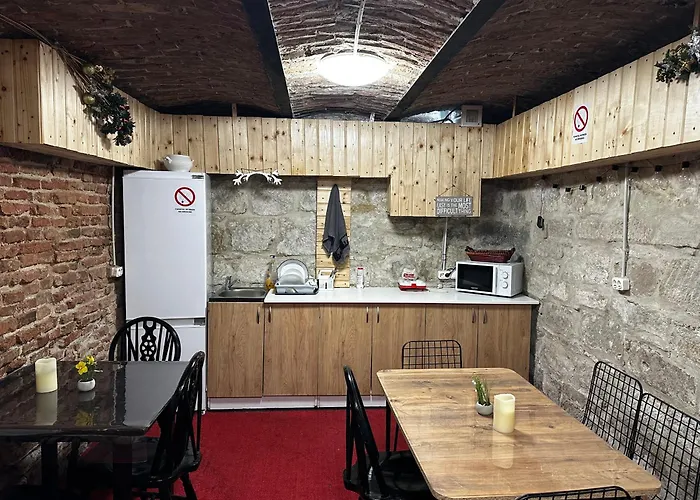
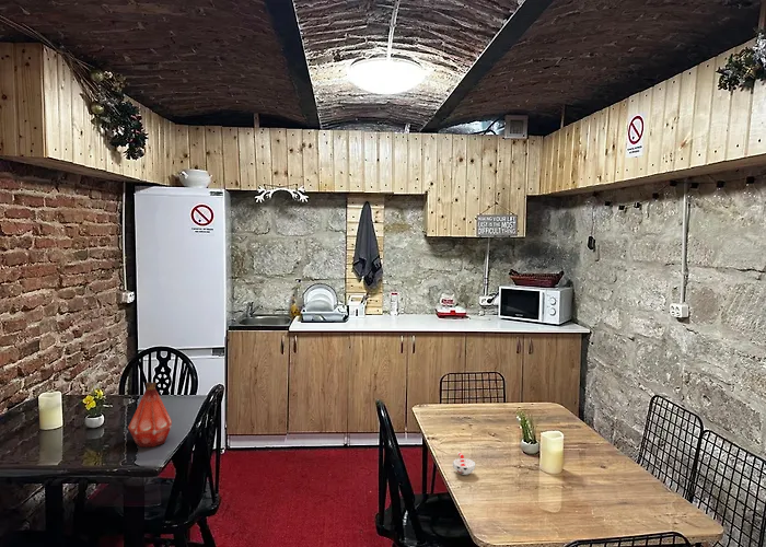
+ cup [451,451,476,476]
+ bottle [127,382,173,449]
